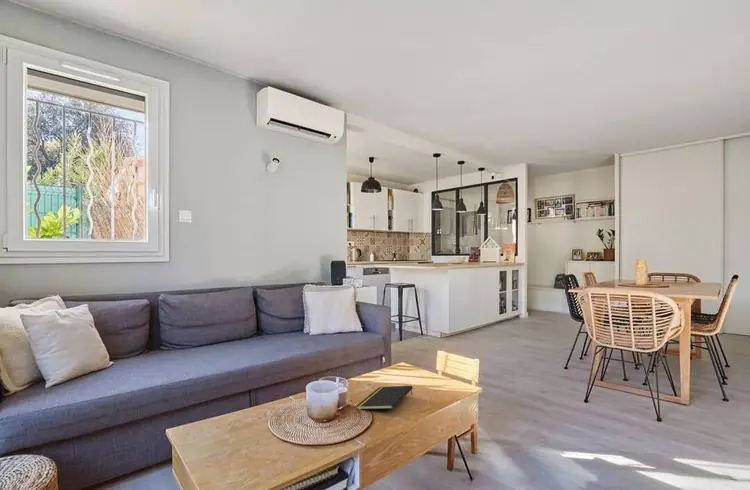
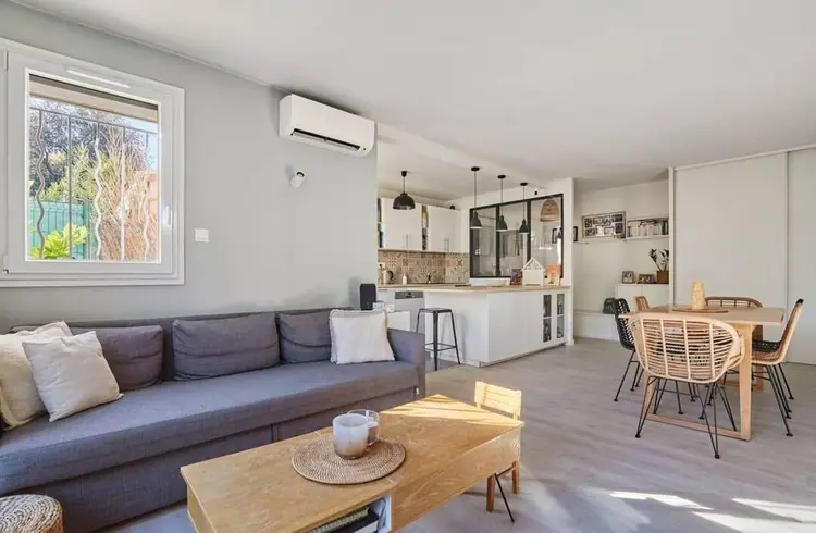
- notepad [355,385,414,411]
